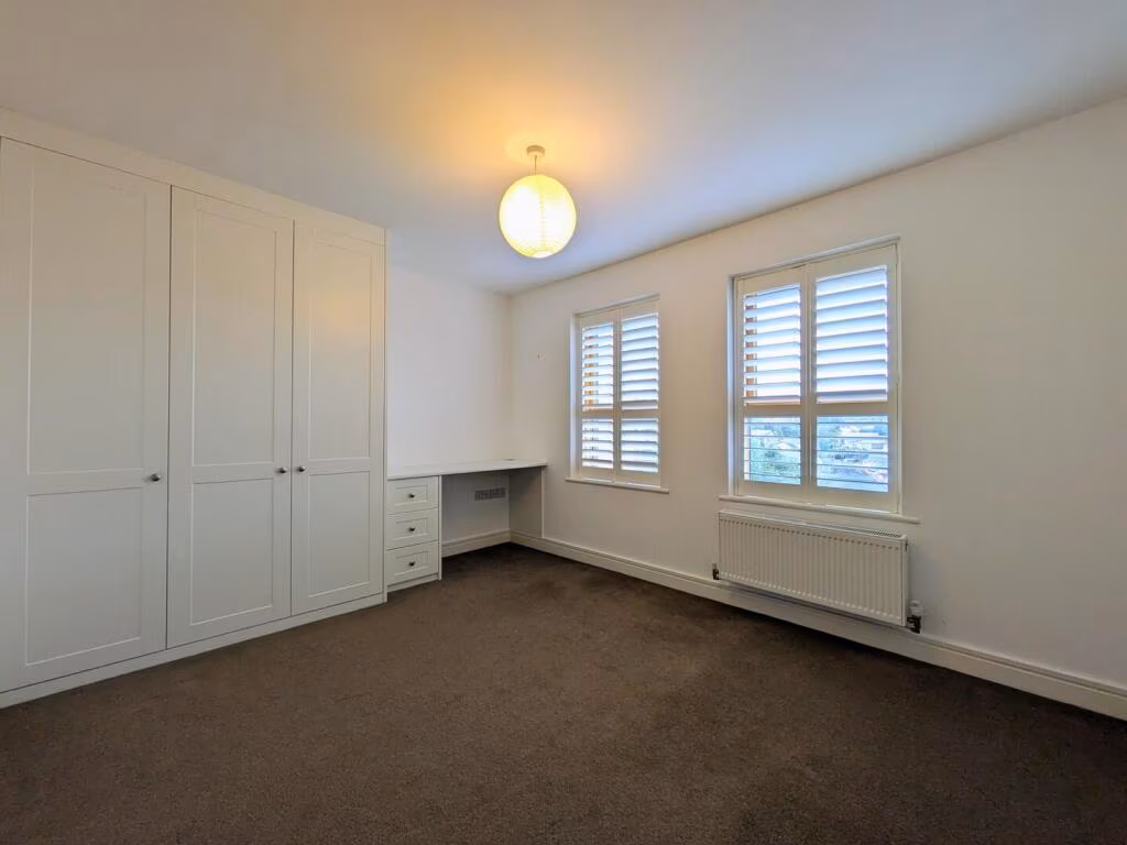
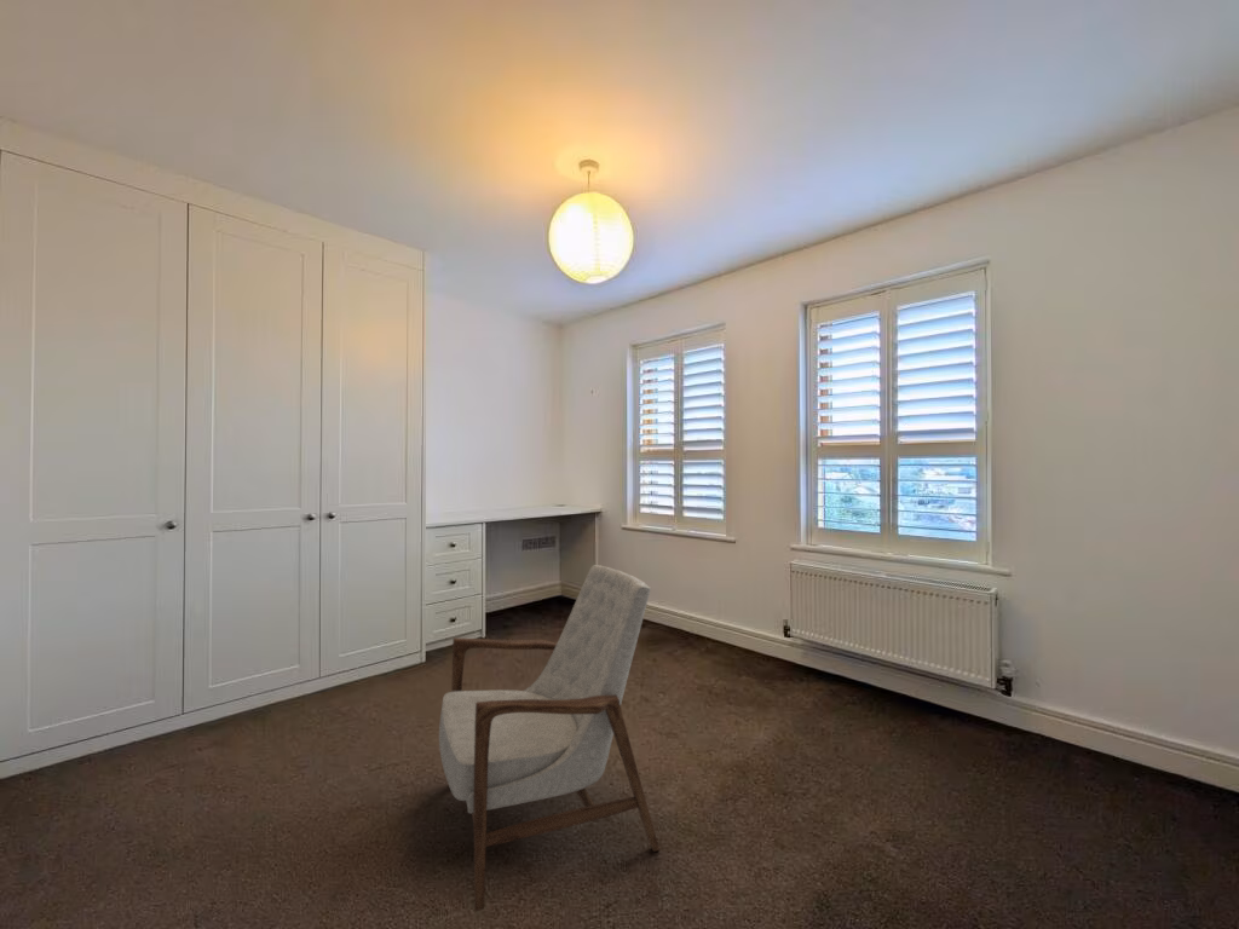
+ armchair [438,564,661,912]
